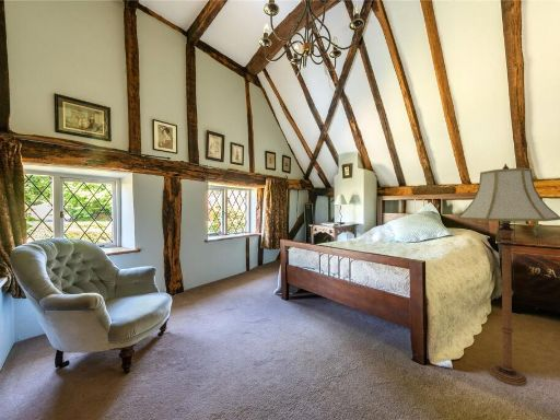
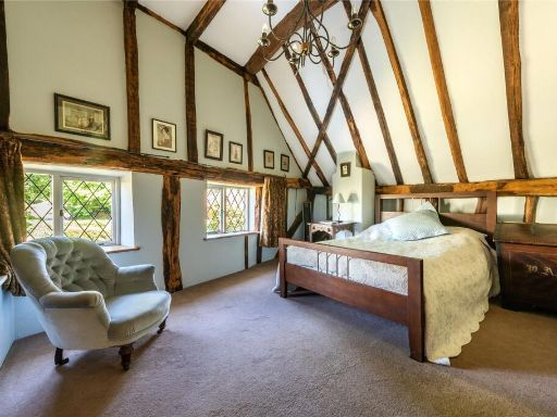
- floor lamp [457,163,560,386]
